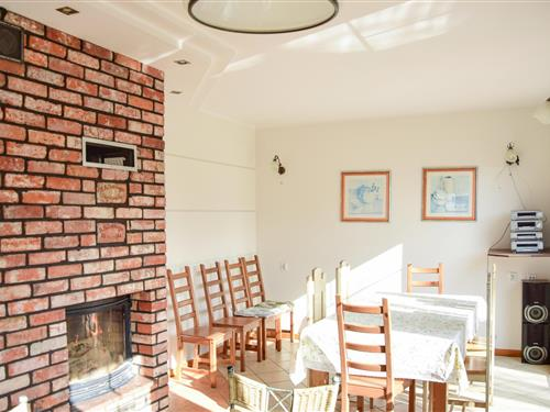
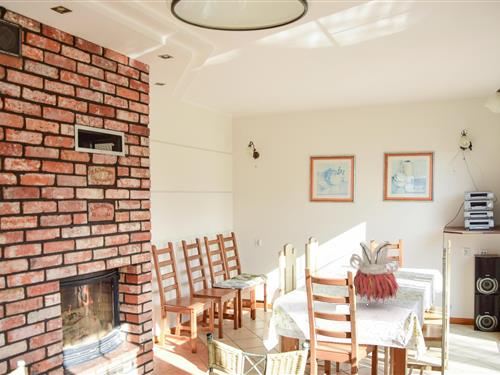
+ dried flowers [349,240,402,307]
